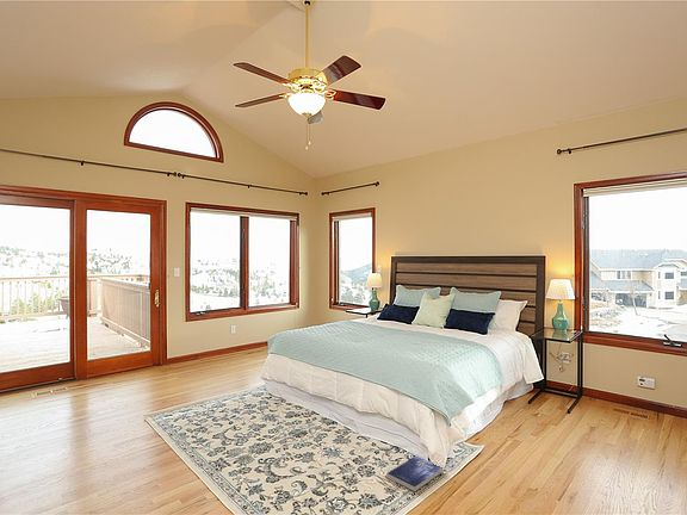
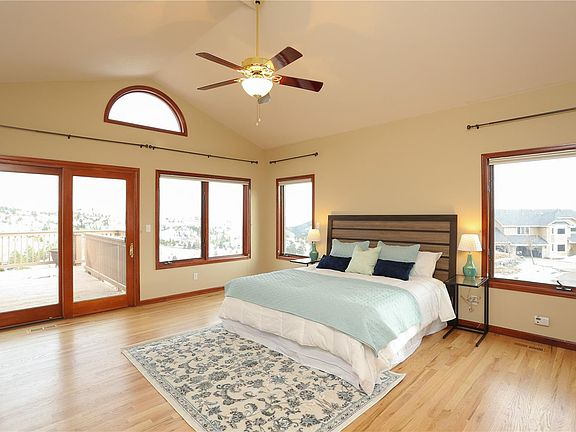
- book [385,455,444,492]
